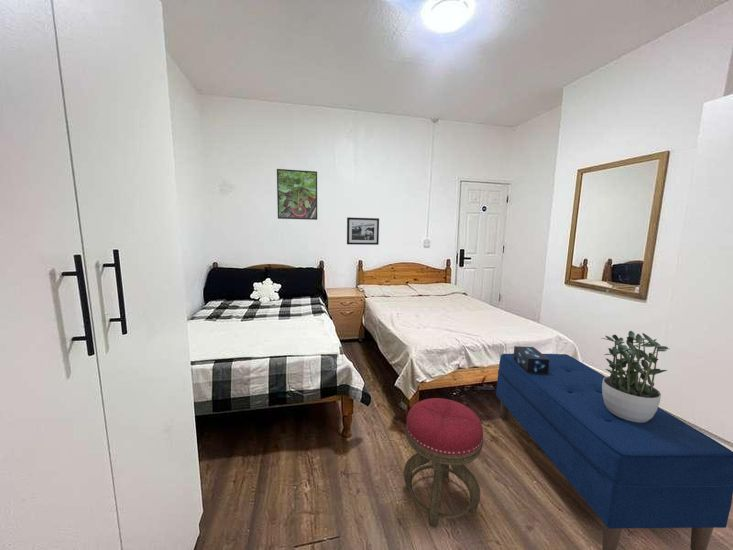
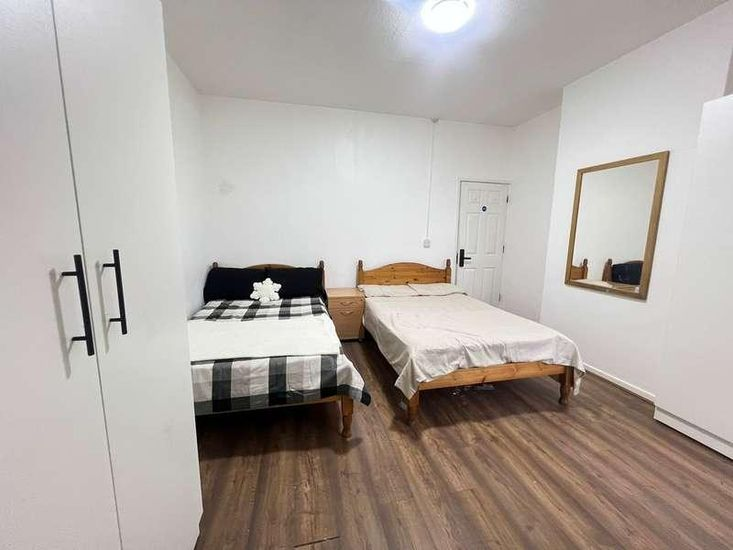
- picture frame [346,216,380,246]
- decorative box [513,345,550,374]
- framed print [276,168,318,221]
- potted plant [601,330,669,423]
- bench [495,353,733,550]
- stool [403,397,484,529]
